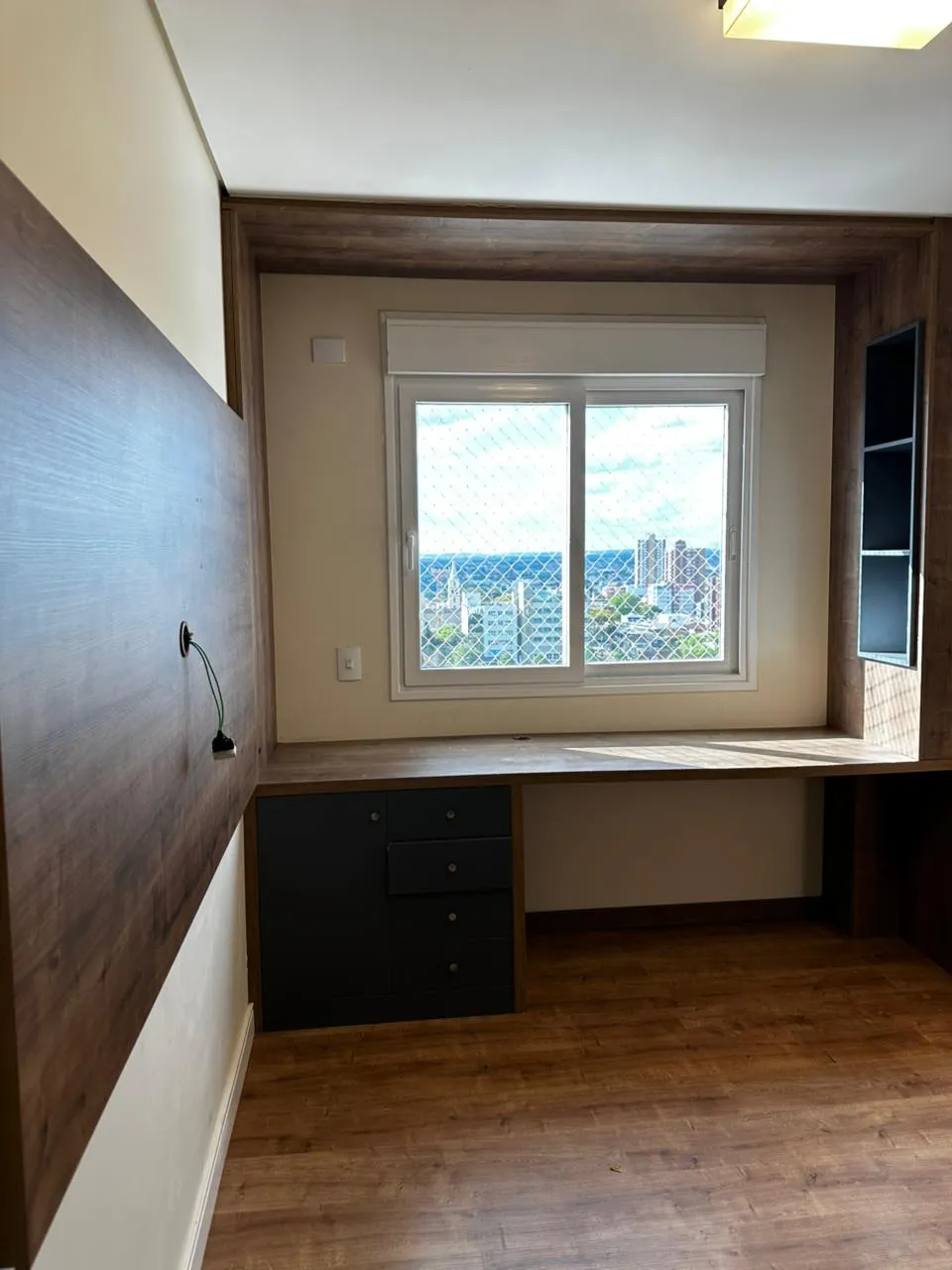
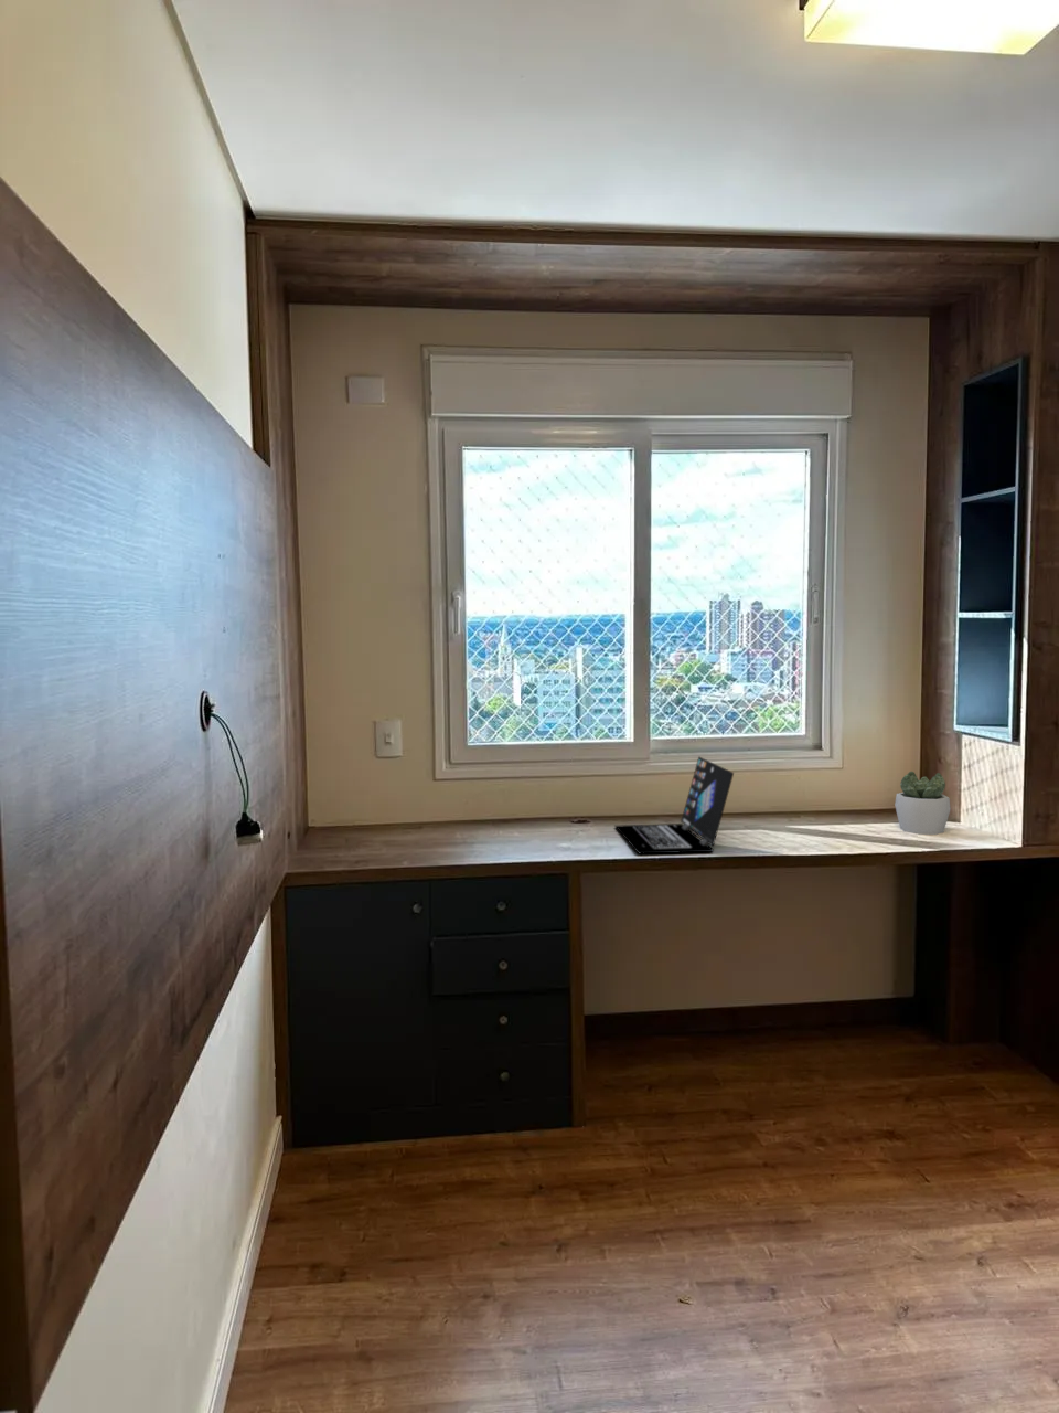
+ laptop [613,755,734,856]
+ succulent plant [893,771,952,836]
